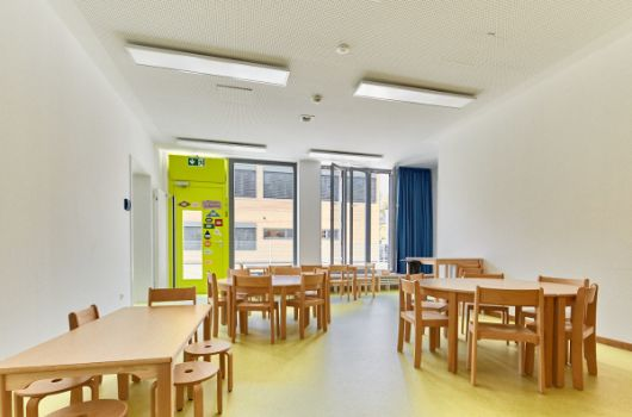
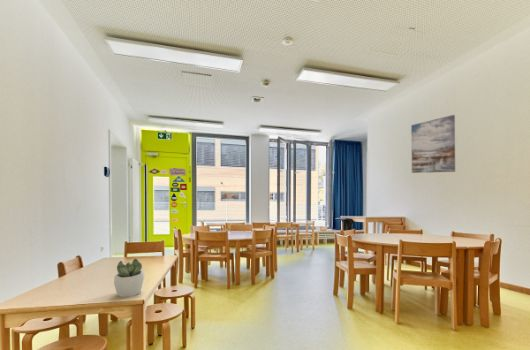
+ succulent plant [113,258,145,298]
+ wall art [410,114,456,174]
